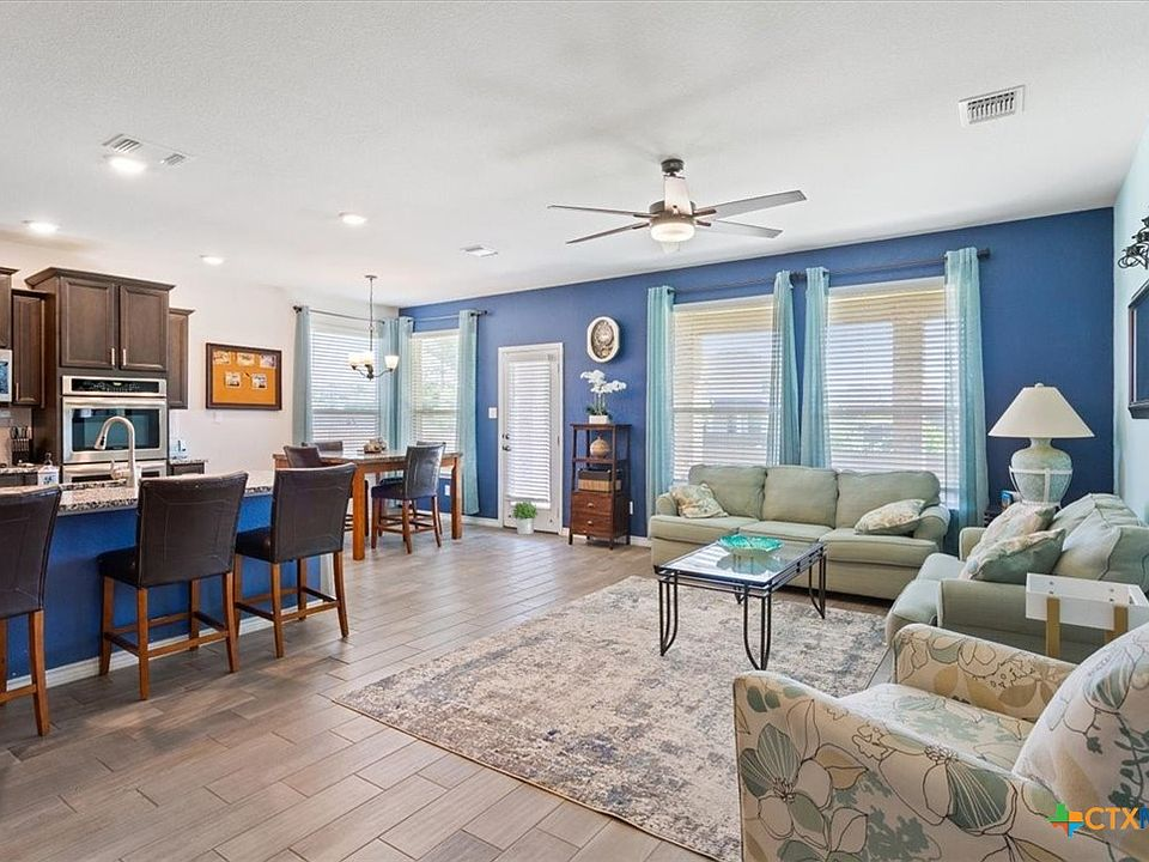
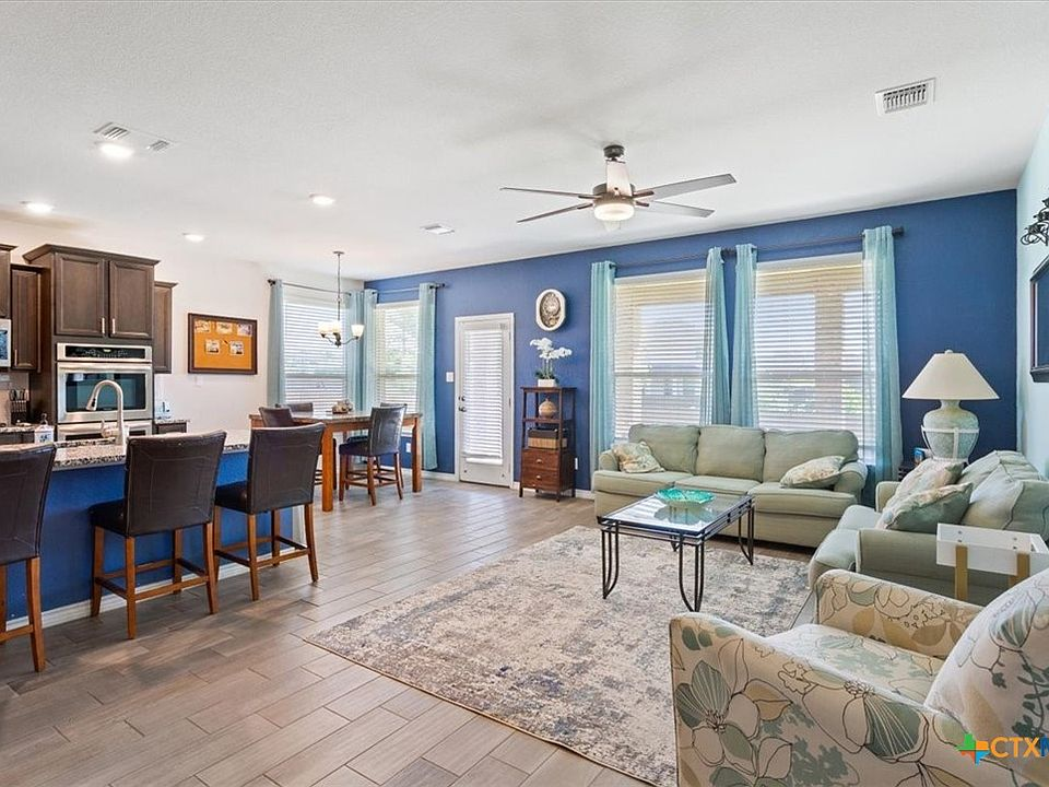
- potted plant [511,500,539,535]
